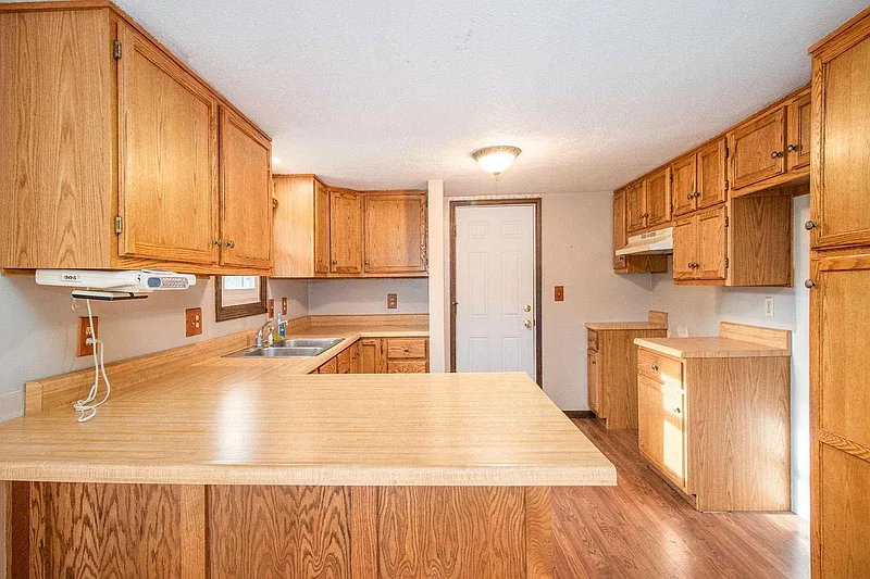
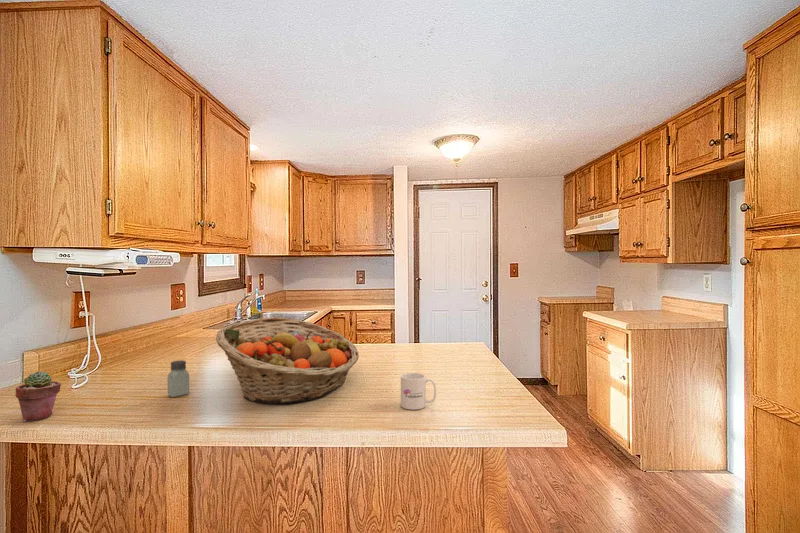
+ fruit basket [215,316,360,405]
+ potted succulent [15,370,62,422]
+ mug [400,372,437,411]
+ saltshaker [167,359,190,398]
